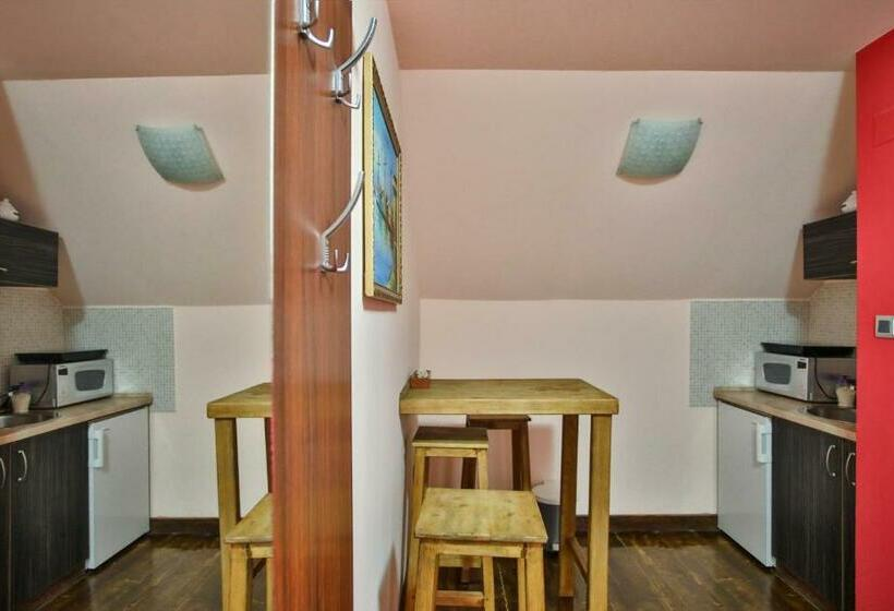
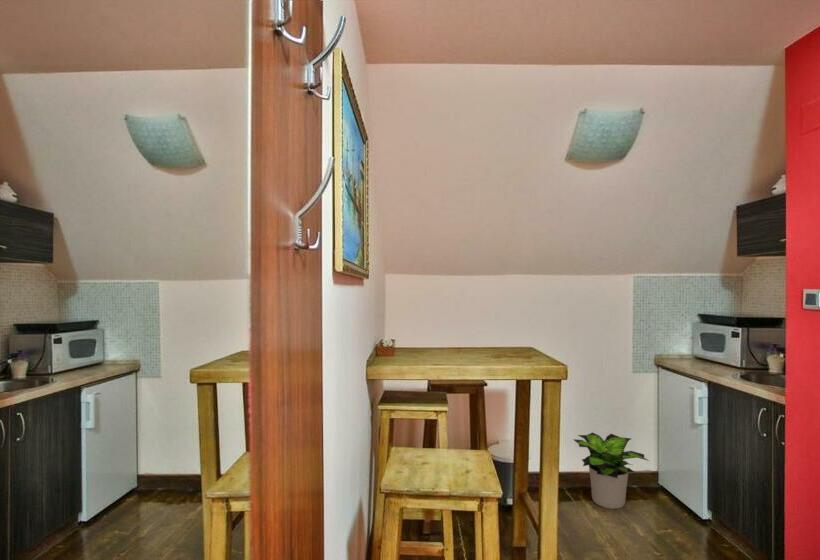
+ potted plant [572,431,650,510]
